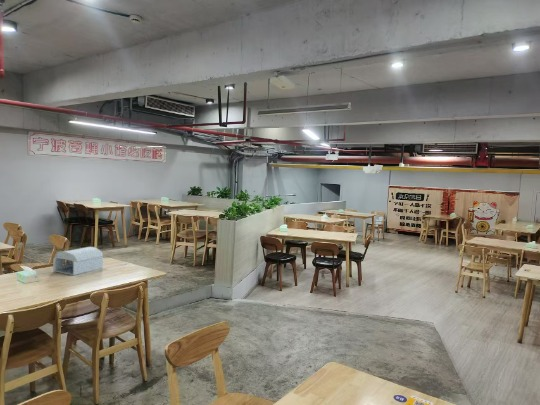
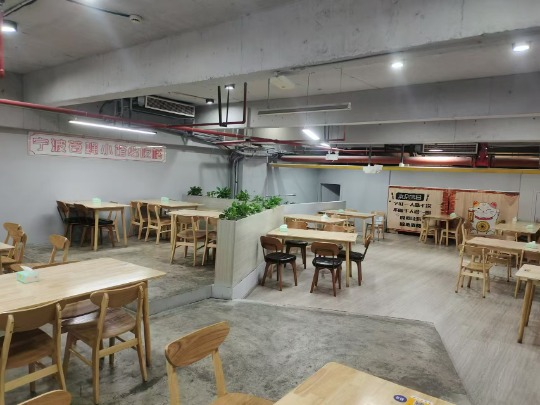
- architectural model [52,246,104,276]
